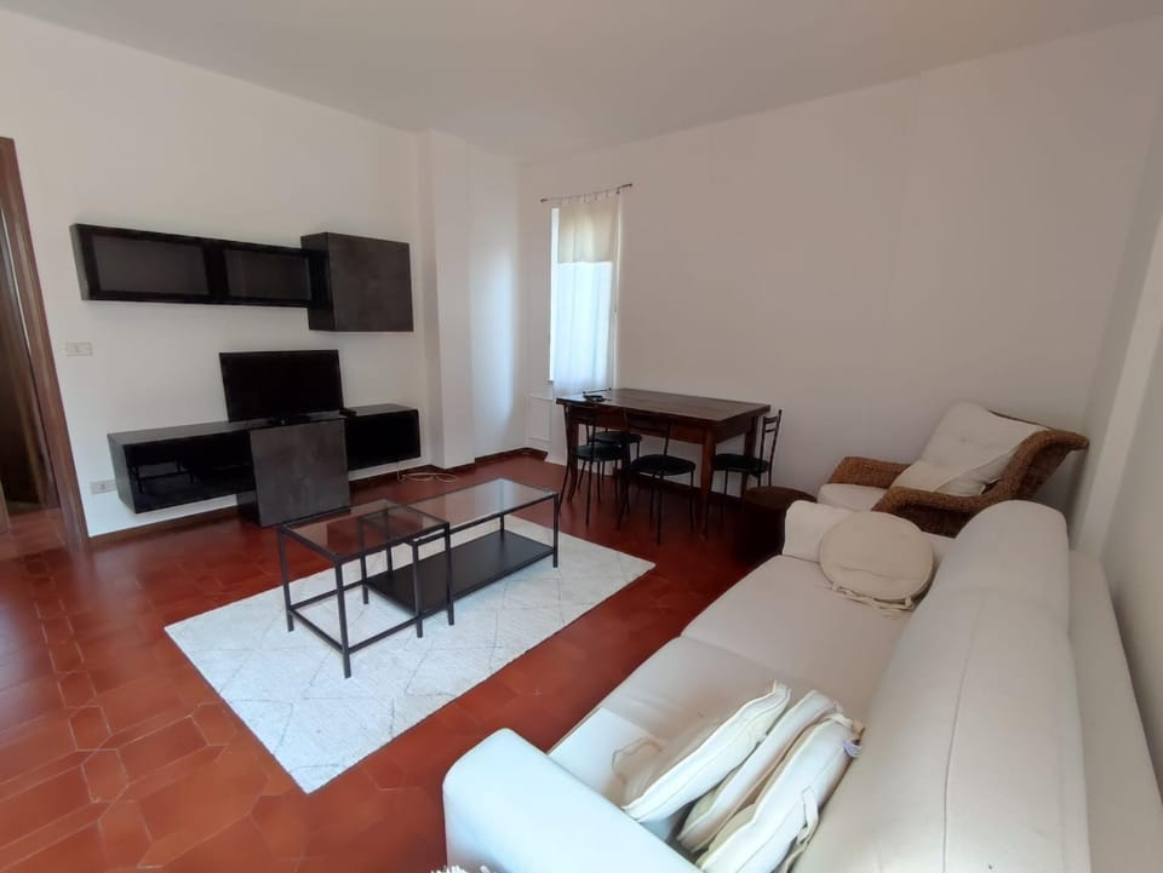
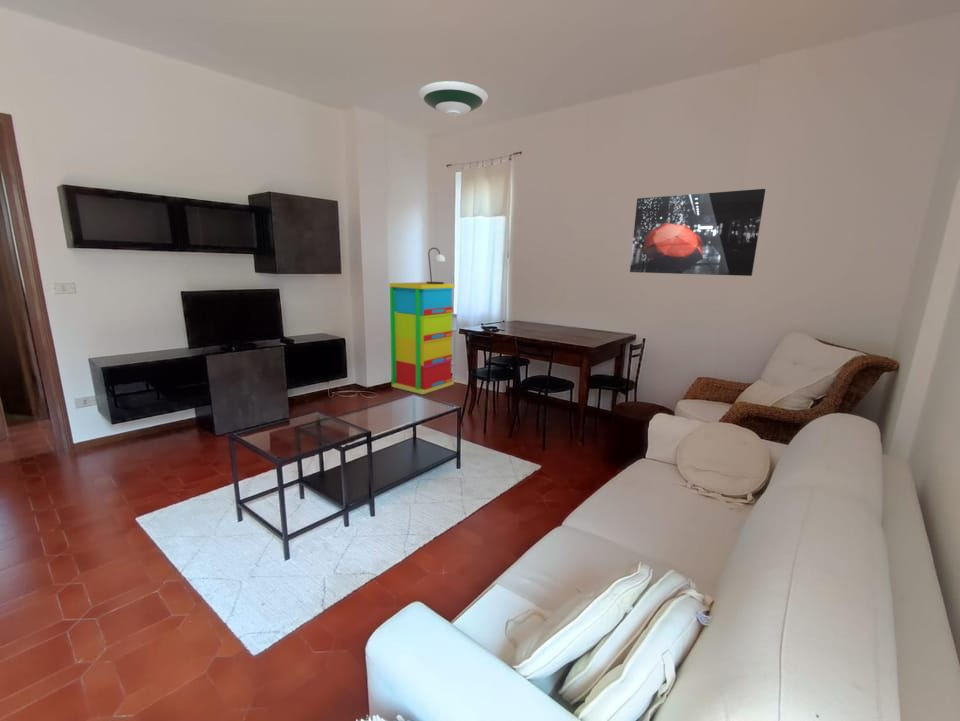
+ storage cabinet [388,281,456,395]
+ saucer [418,80,489,117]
+ table lamp [425,247,446,284]
+ wall art [629,188,766,277]
